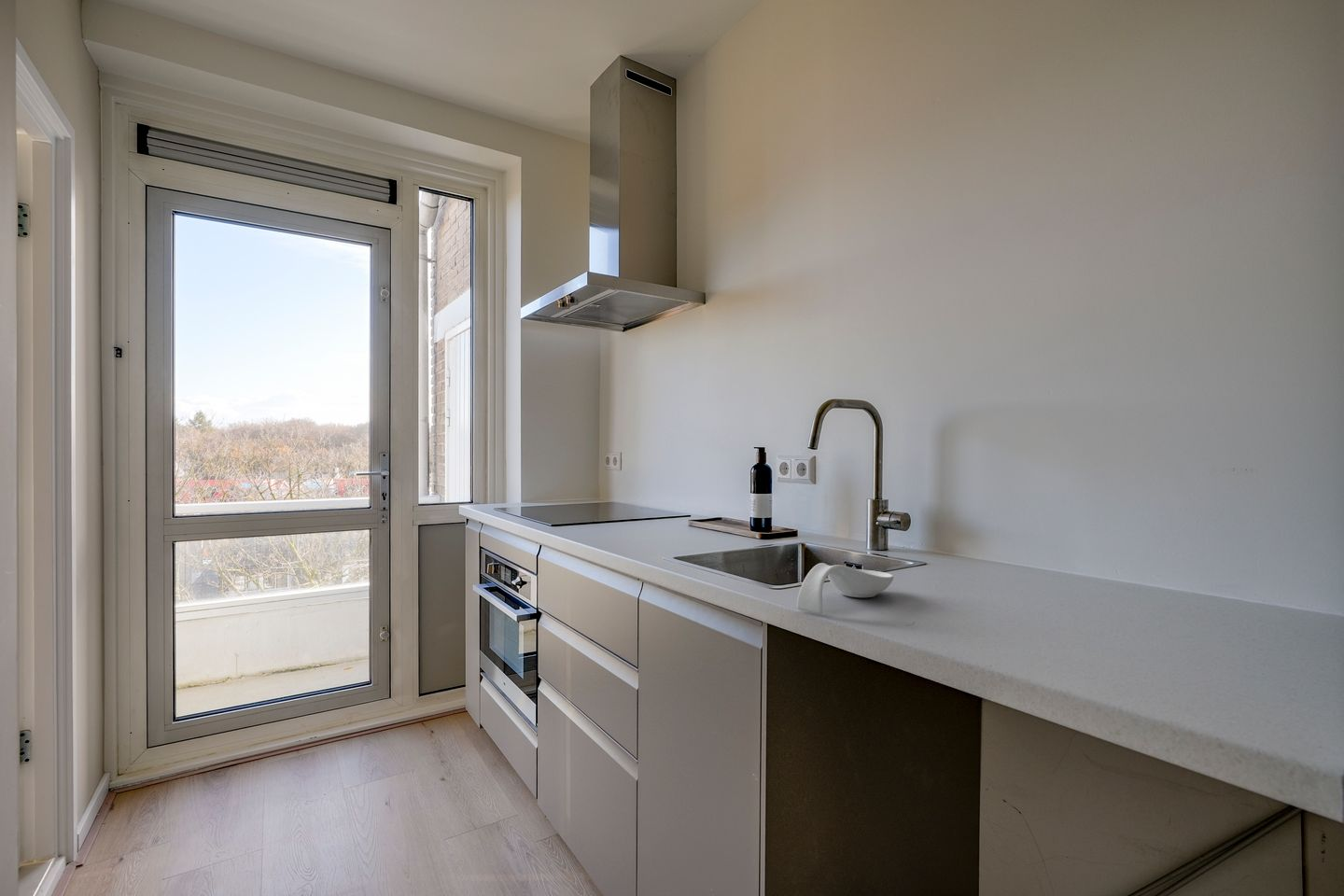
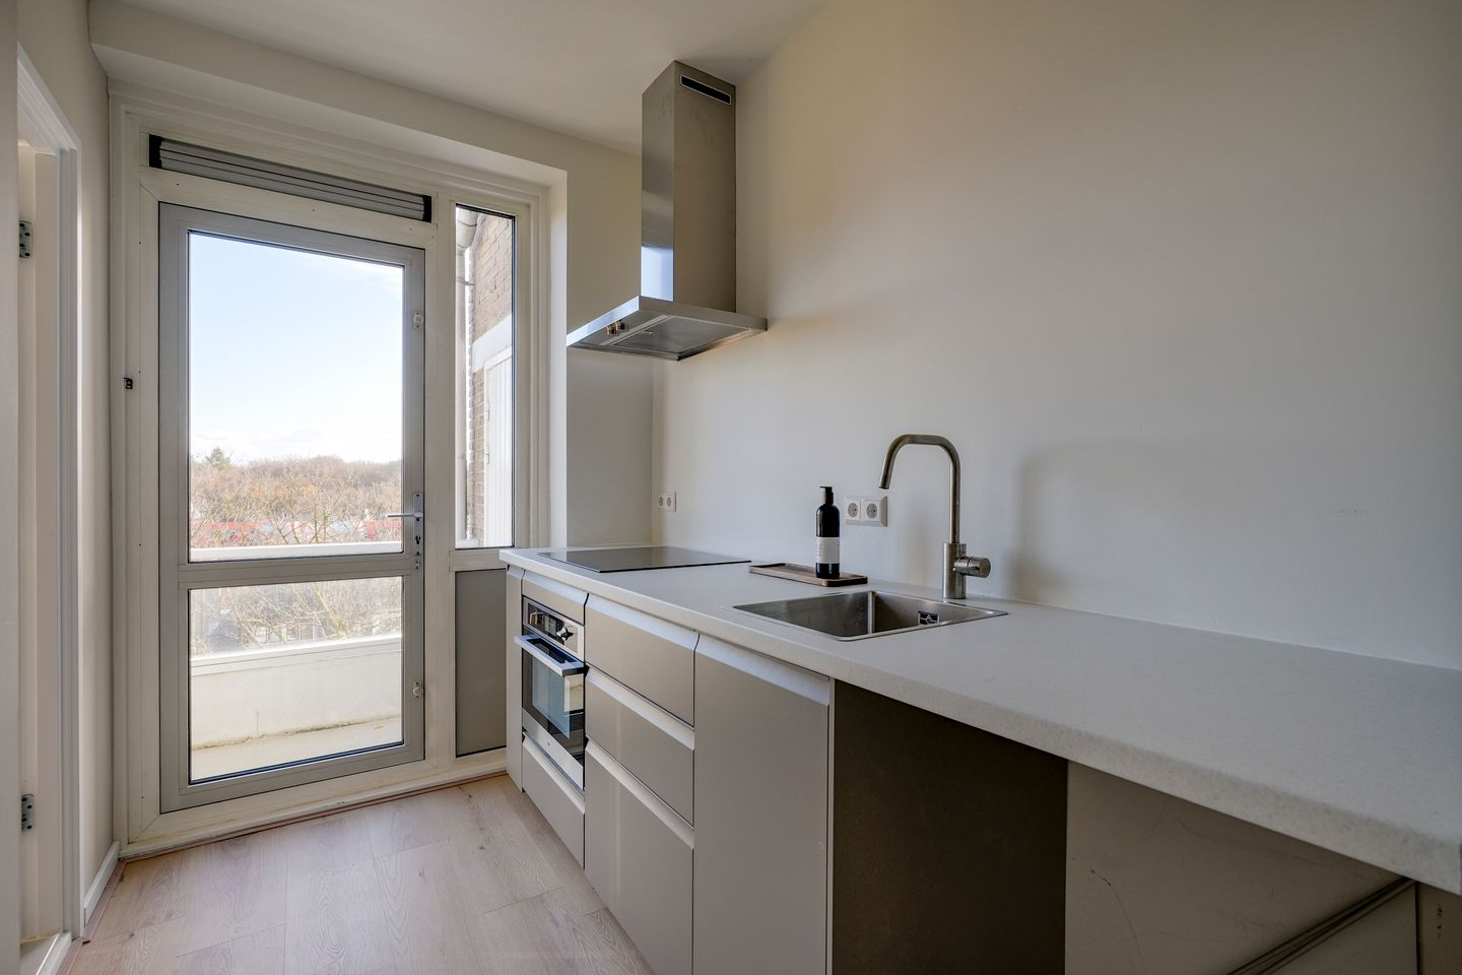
- spoon rest [796,562,894,614]
